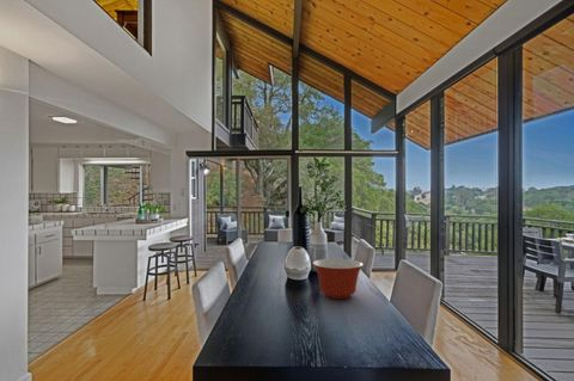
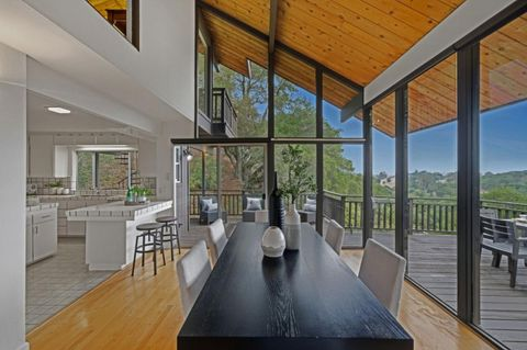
- mixing bowl [312,258,365,300]
